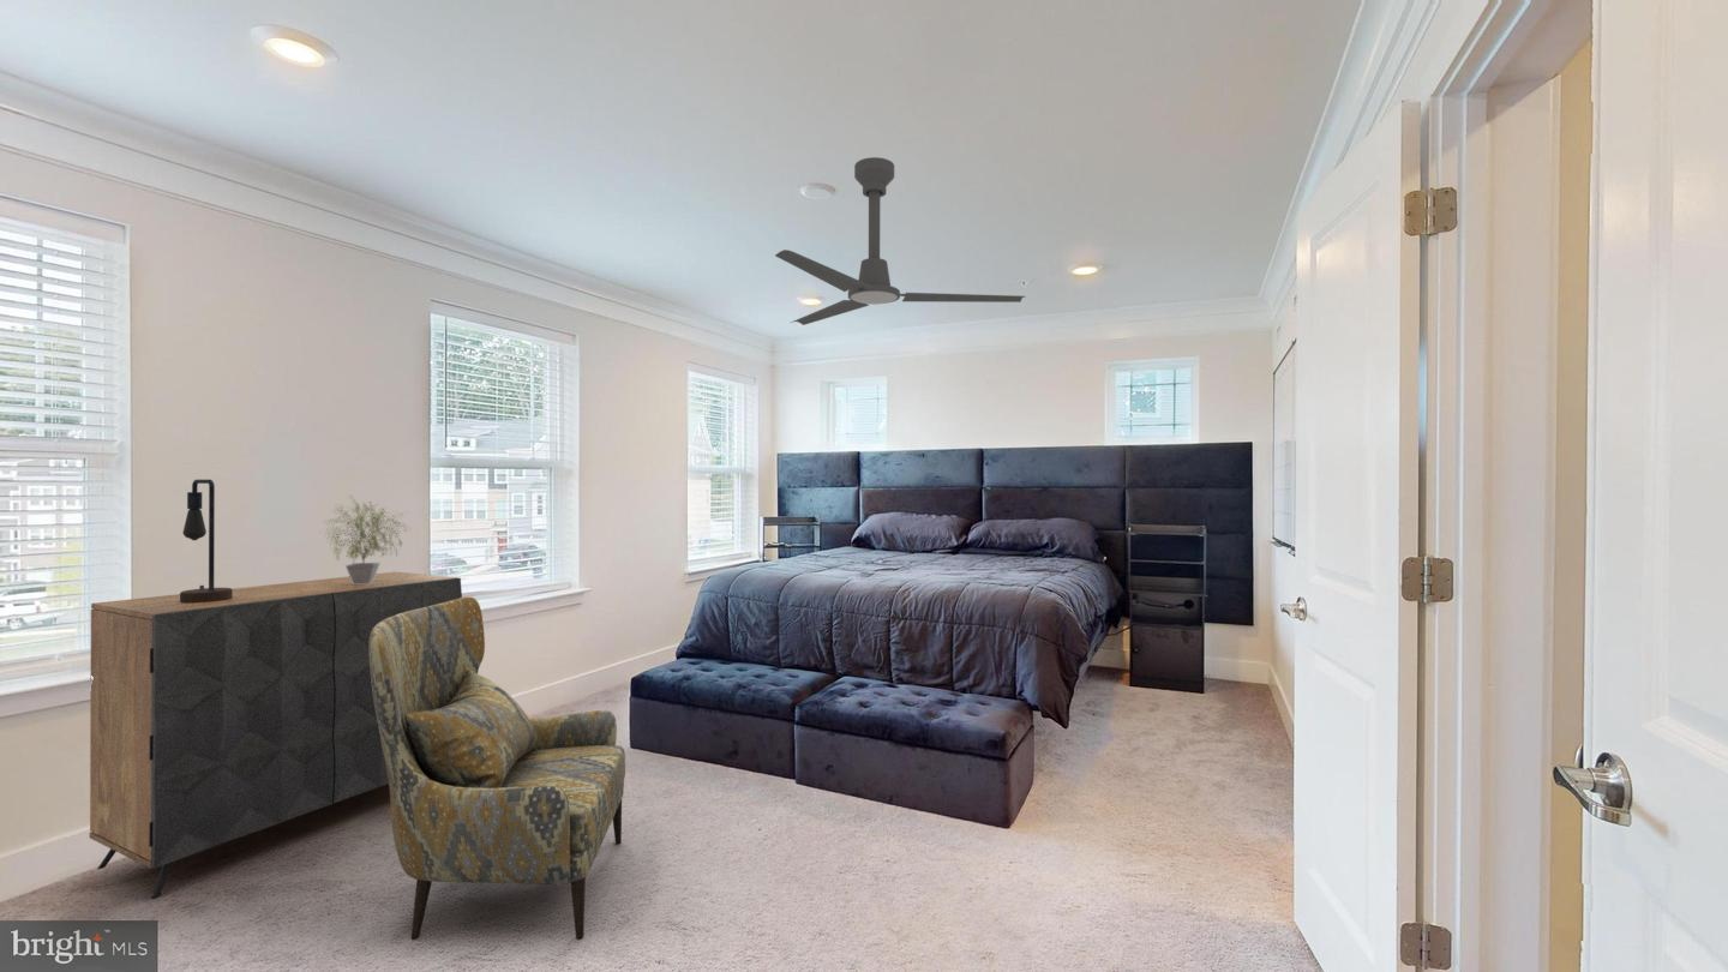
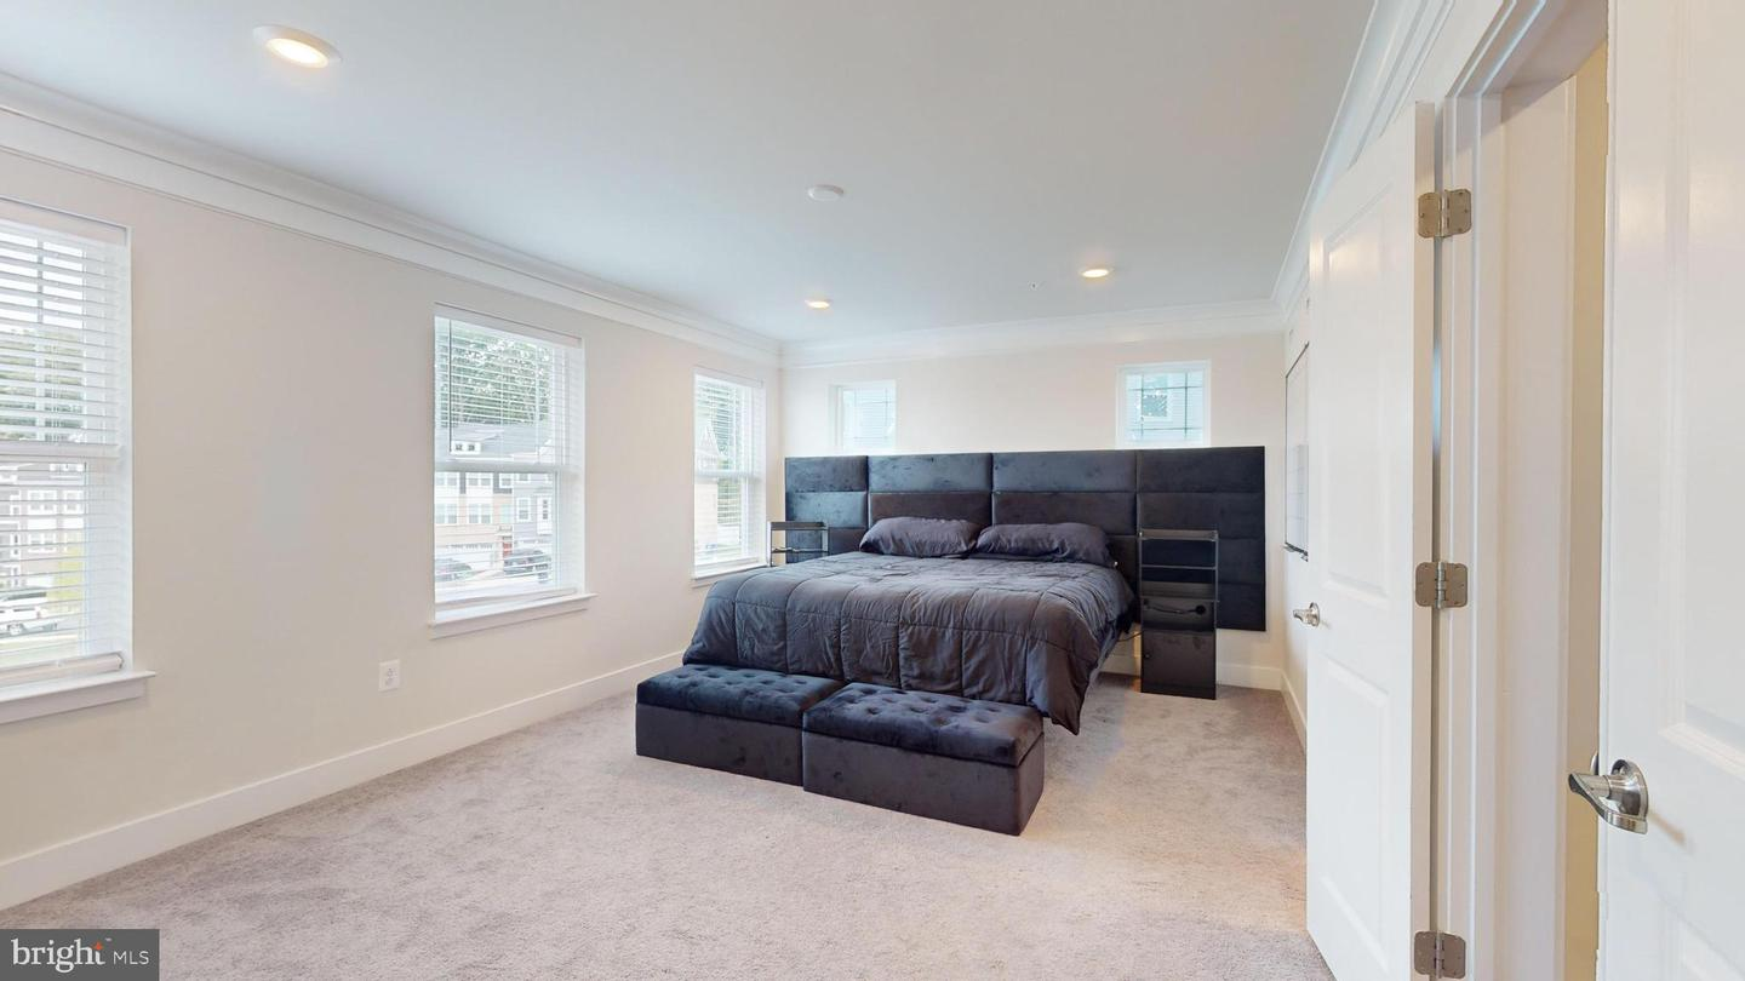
- armchair [368,595,626,941]
- potted plant [319,494,412,584]
- table lamp [179,479,233,604]
- dresser [89,571,463,899]
- ceiling fan [774,156,1026,326]
